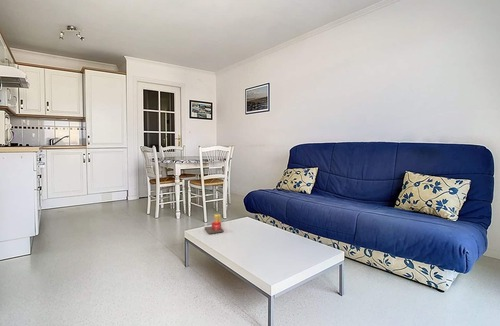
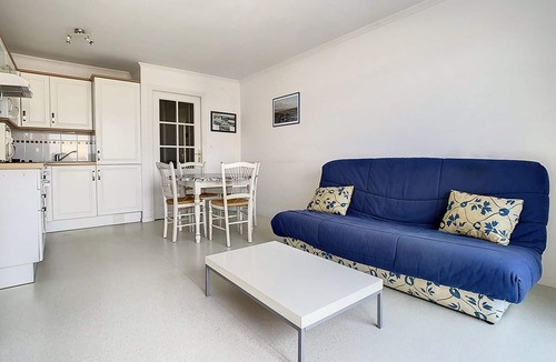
- candle [204,213,224,235]
